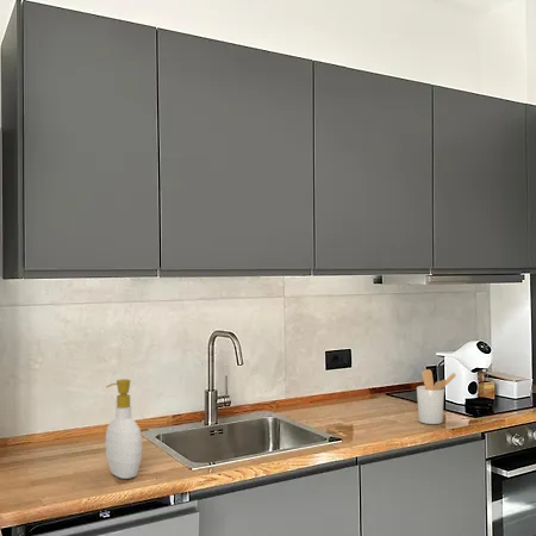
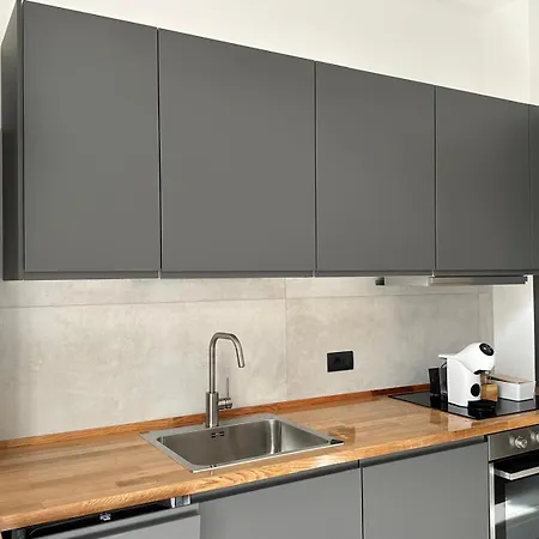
- utensil holder [416,368,457,425]
- soap bottle [105,378,143,480]
